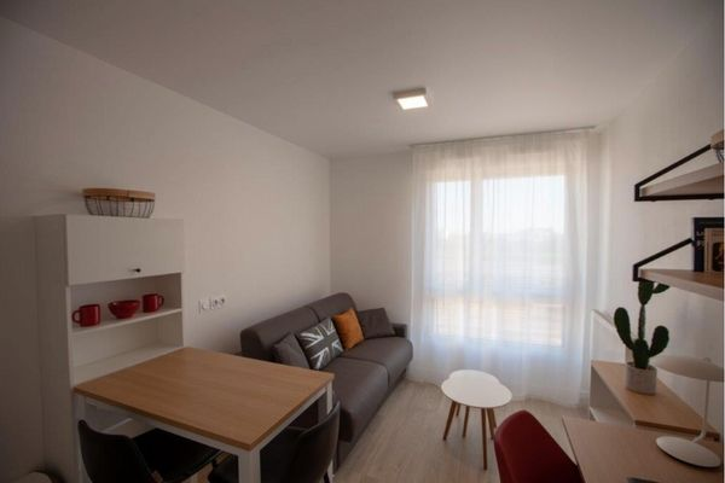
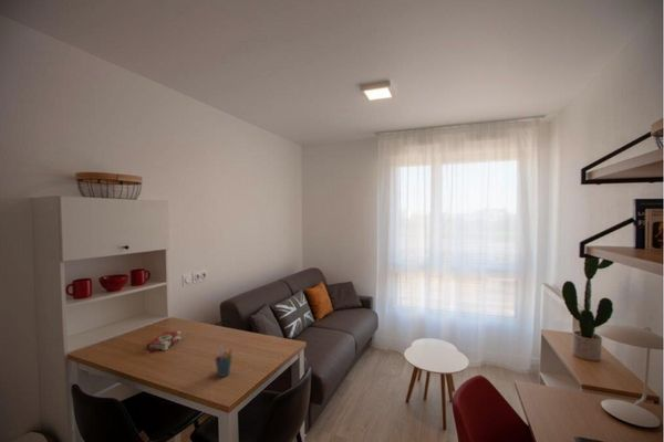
+ book [146,330,183,352]
+ pen holder [214,345,234,378]
